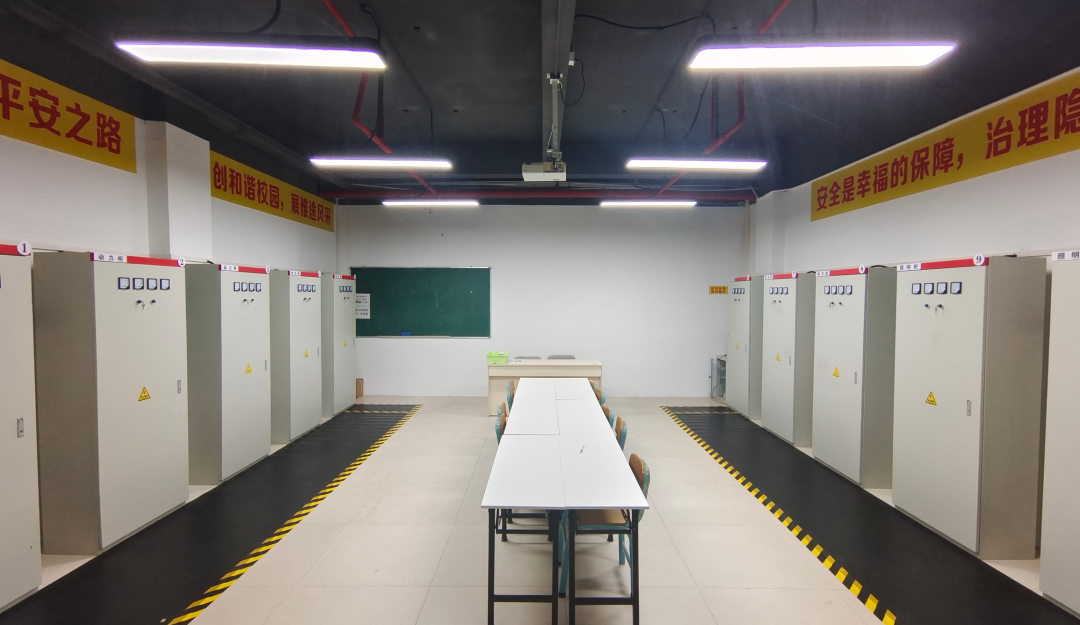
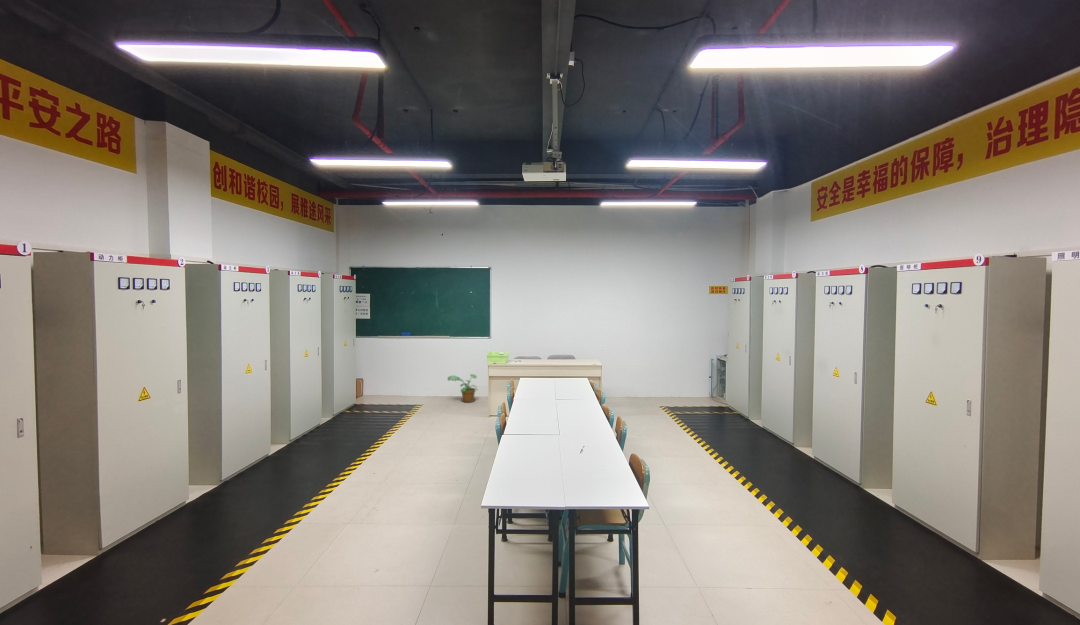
+ potted plant [447,373,479,403]
